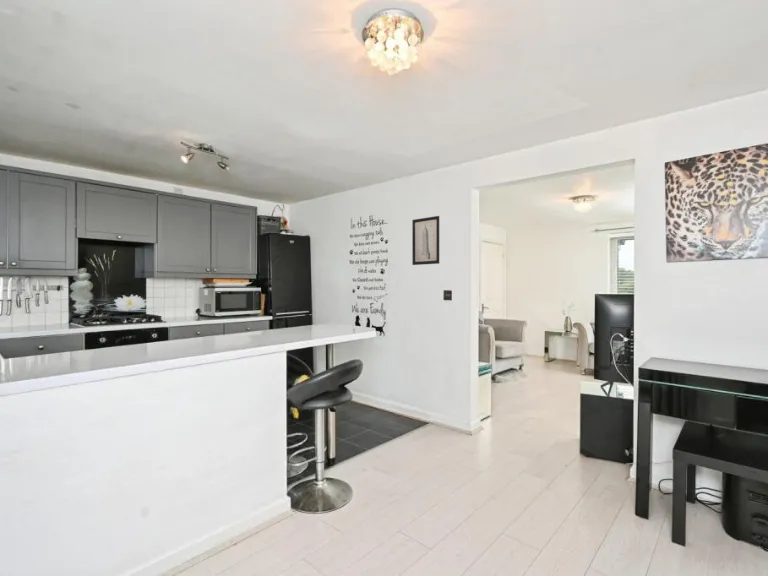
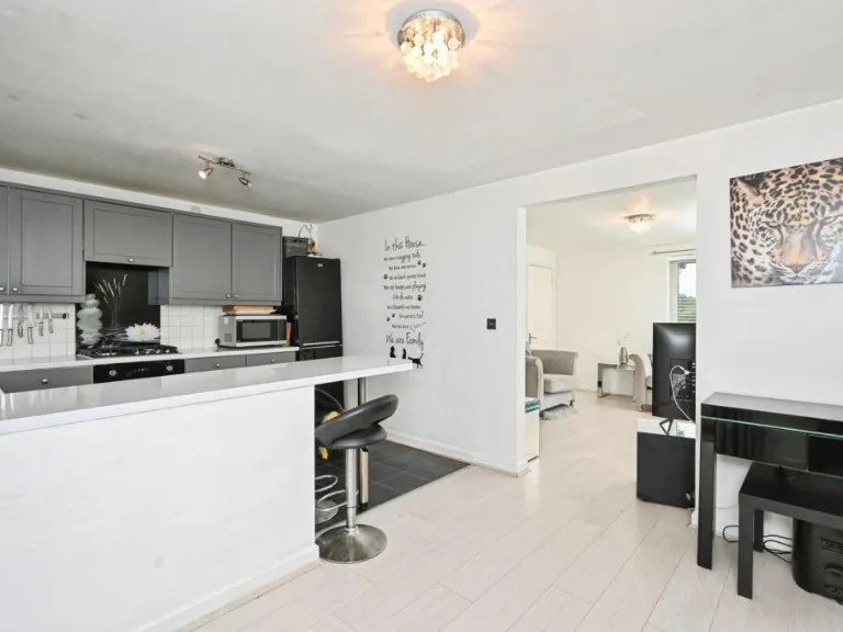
- wall art [411,215,440,266]
